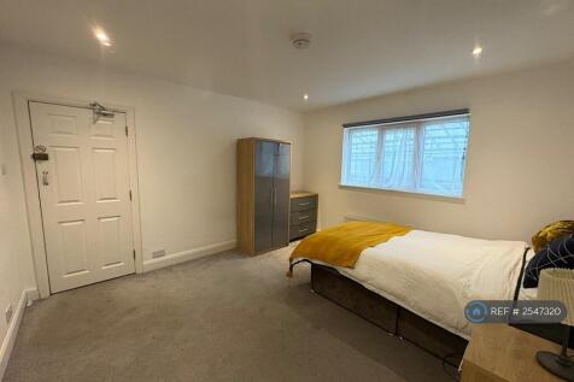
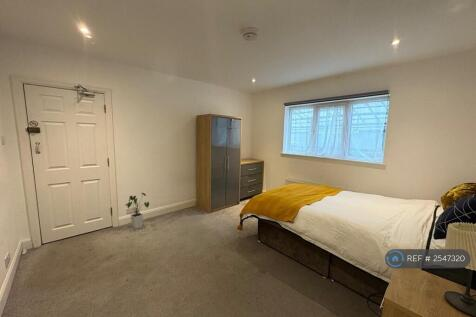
+ house plant [124,192,150,230]
